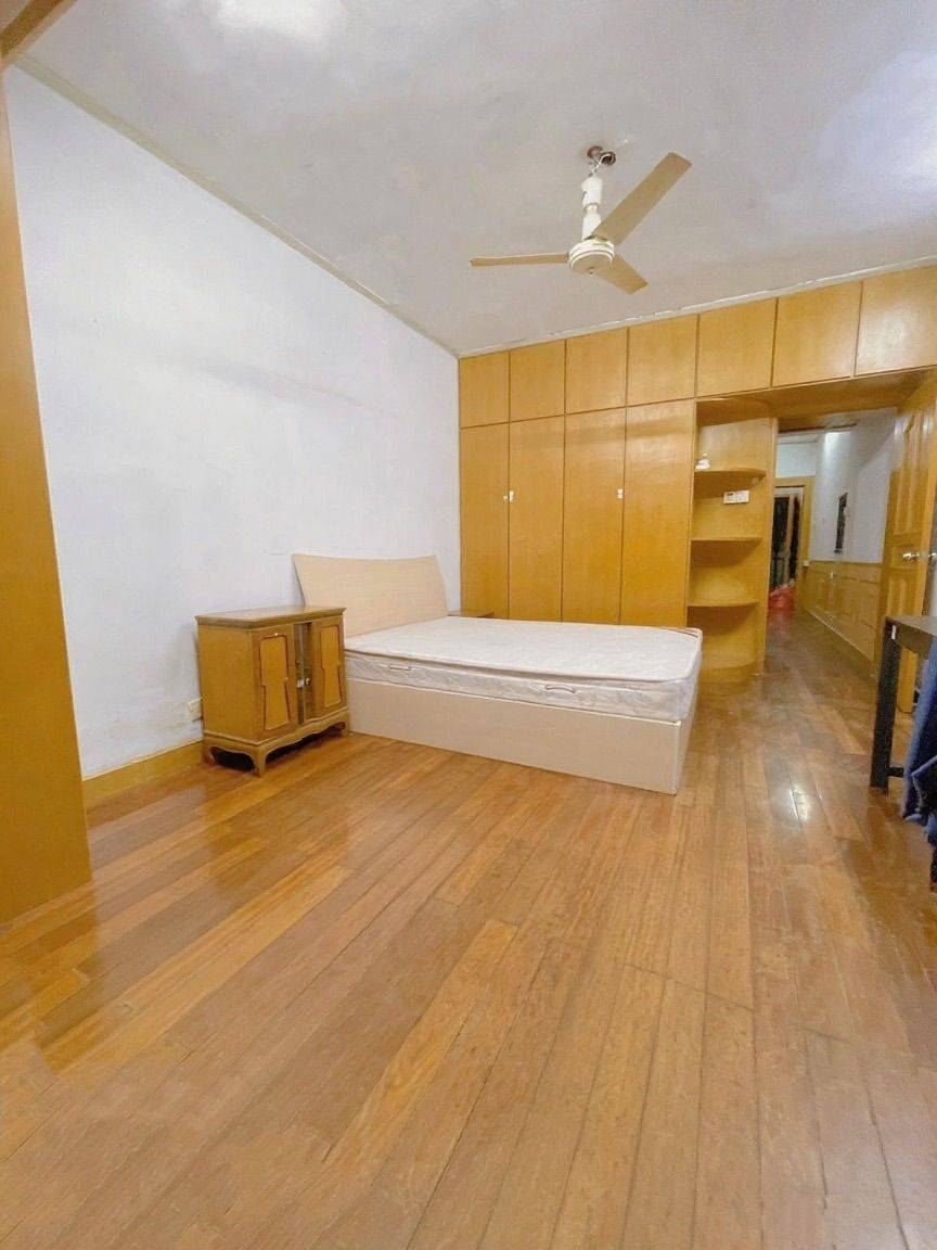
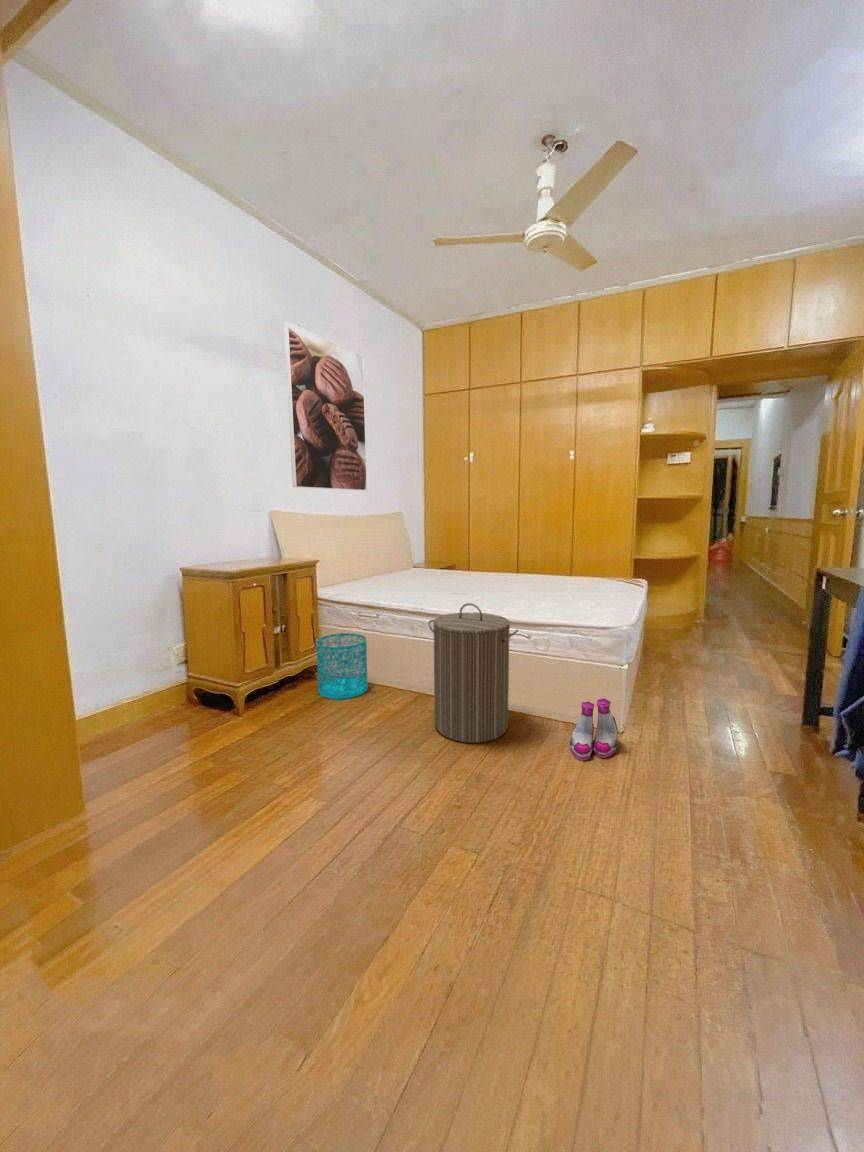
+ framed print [283,321,368,491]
+ laundry hamper [427,602,519,744]
+ boots [569,697,619,762]
+ wastebasket [315,632,369,700]
